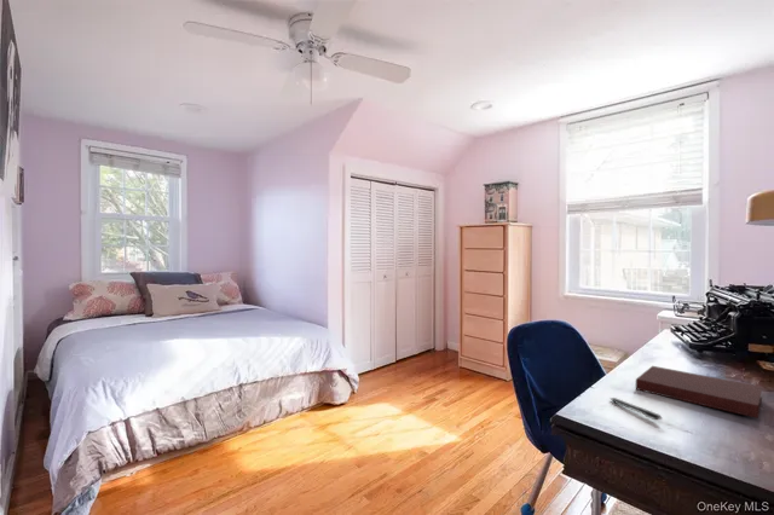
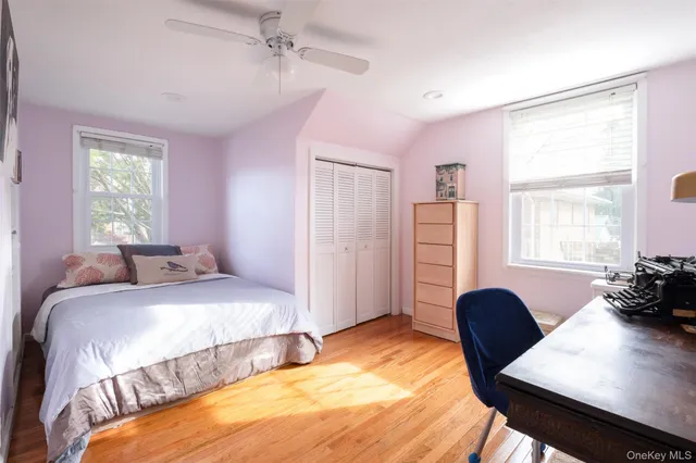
- pen [608,397,663,422]
- notebook [635,365,763,419]
